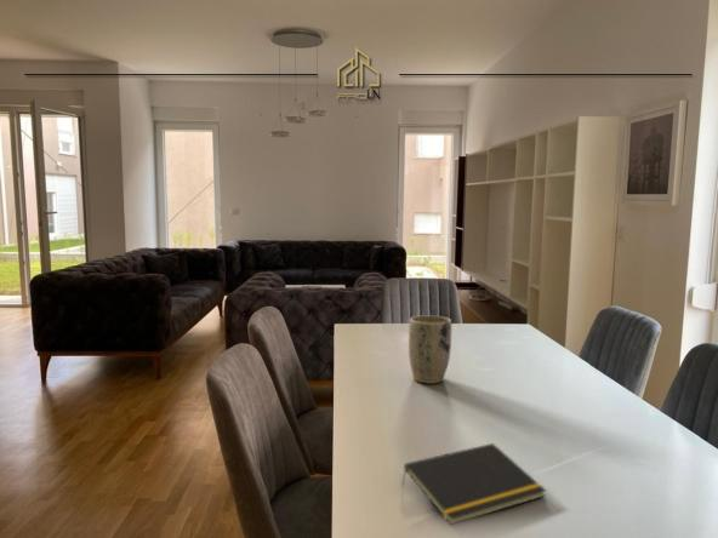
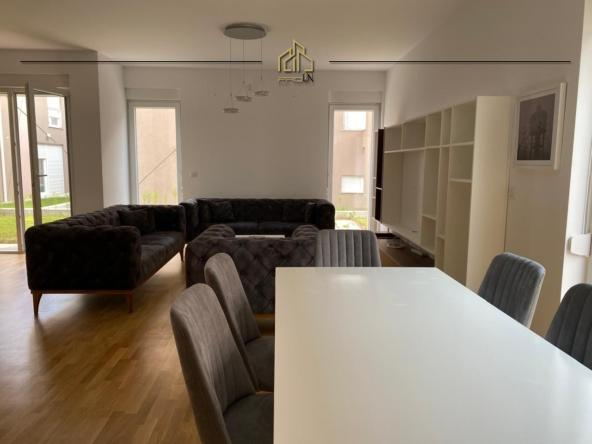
- plant pot [408,314,452,385]
- notepad [400,442,547,526]
